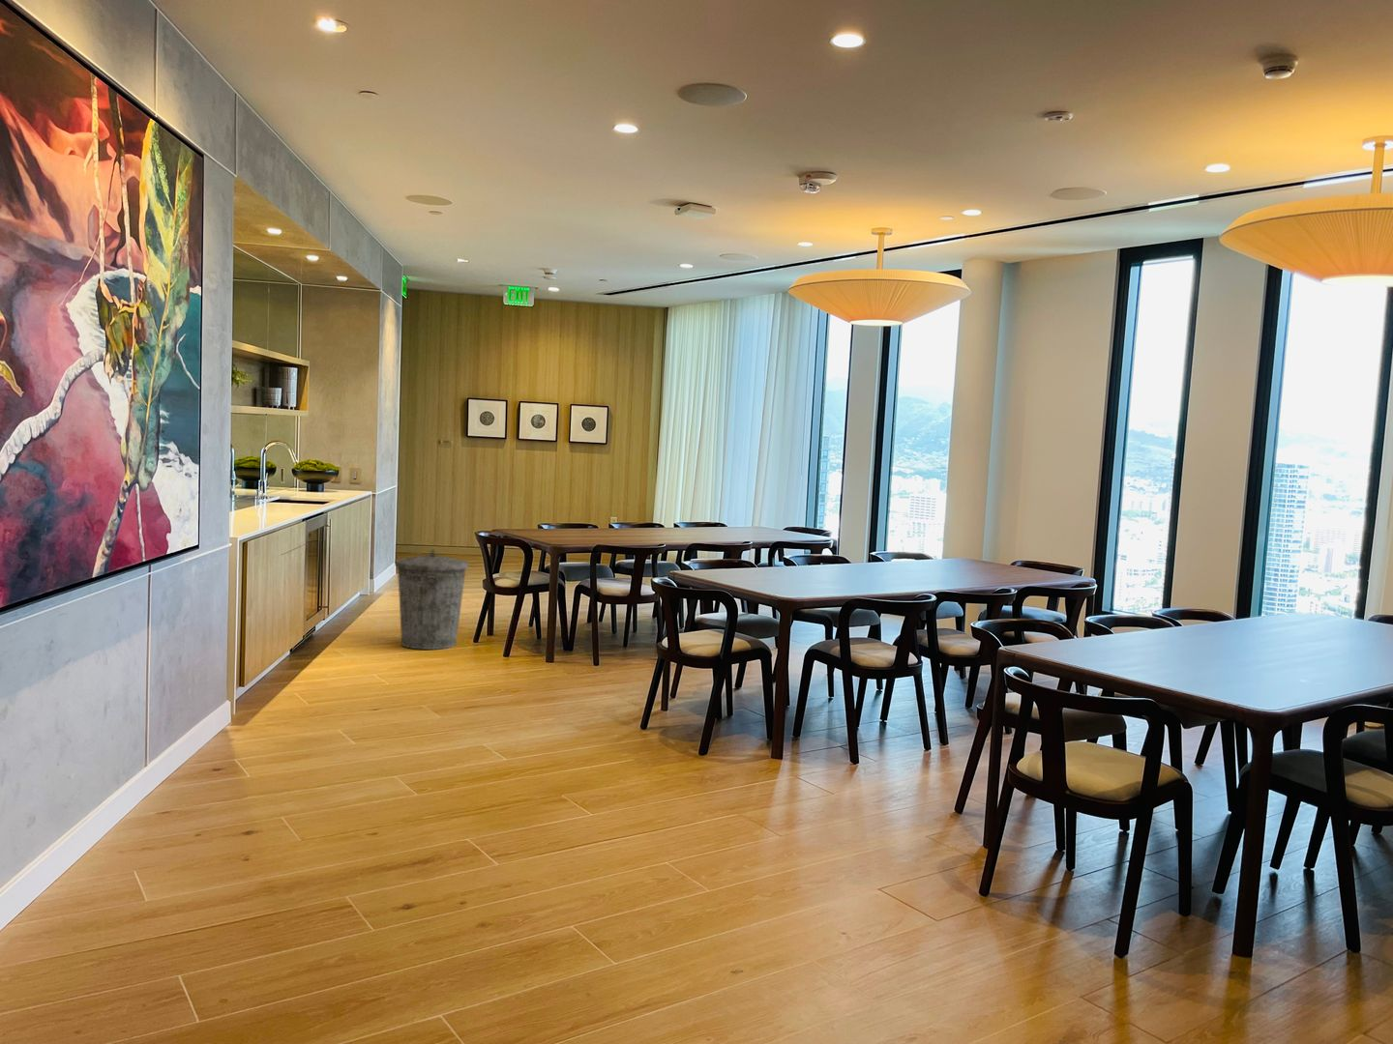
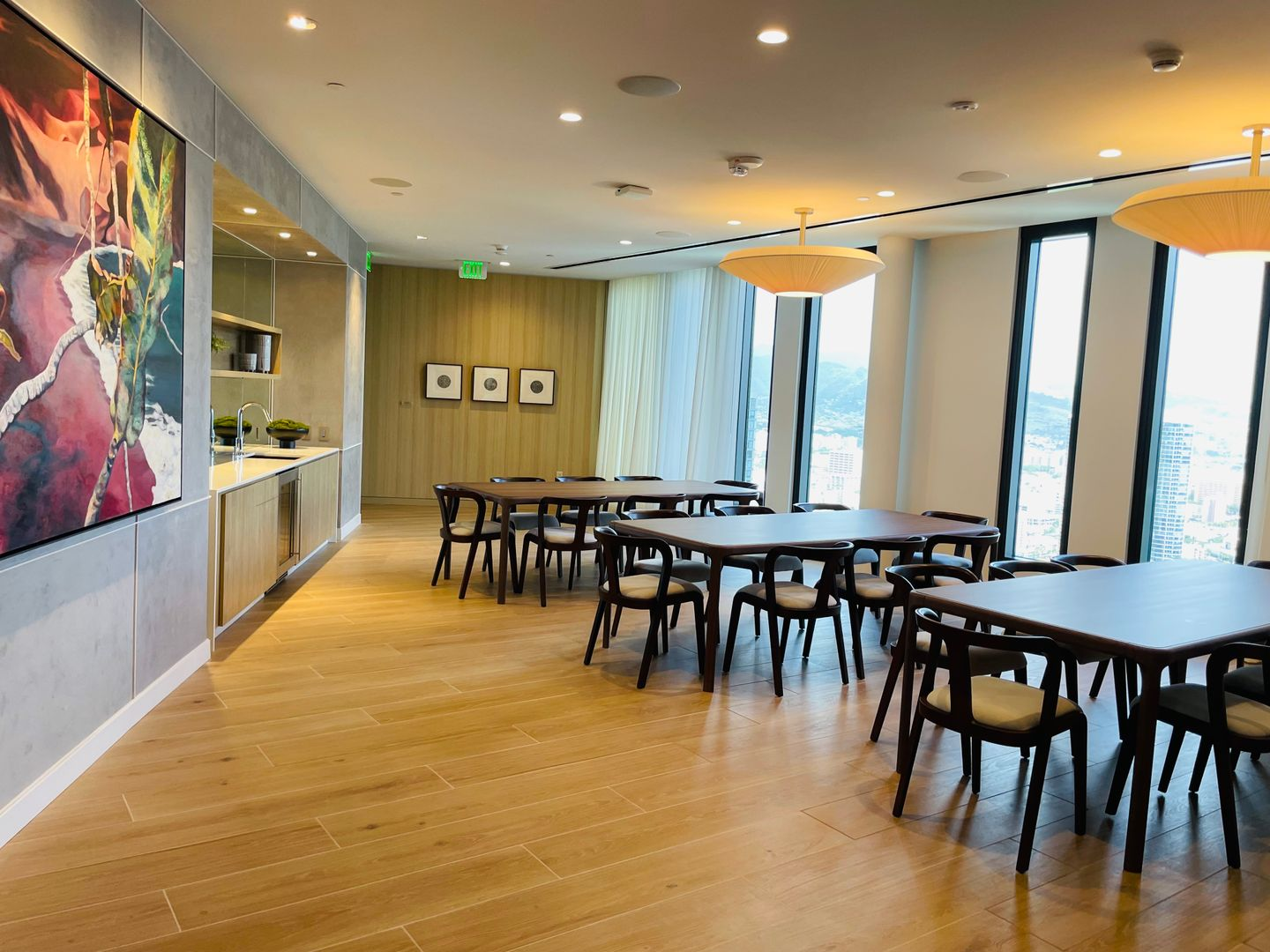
- trash can [394,548,471,650]
